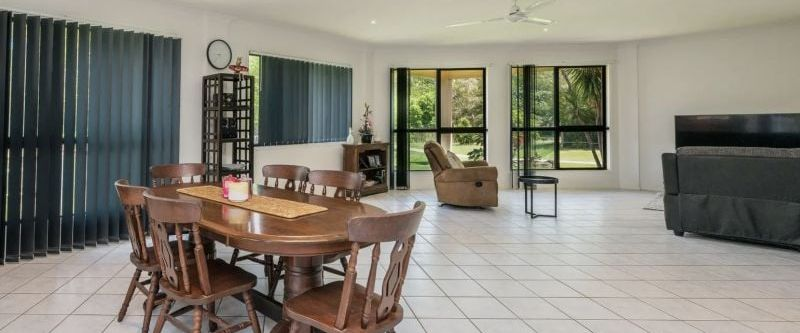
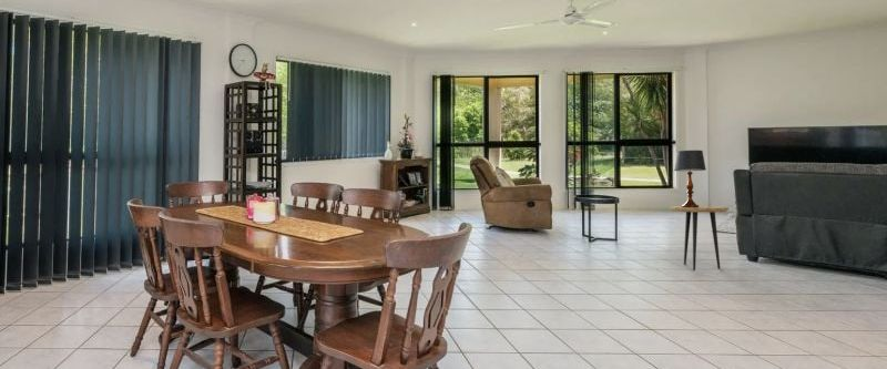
+ table lamp [673,150,707,207]
+ side table [669,205,730,271]
